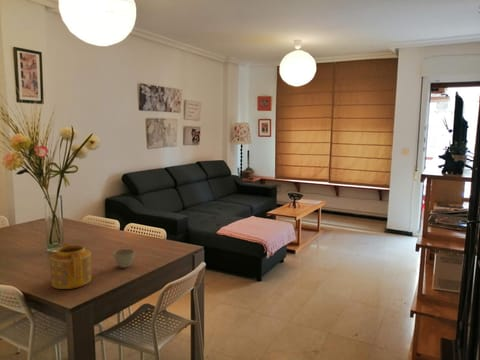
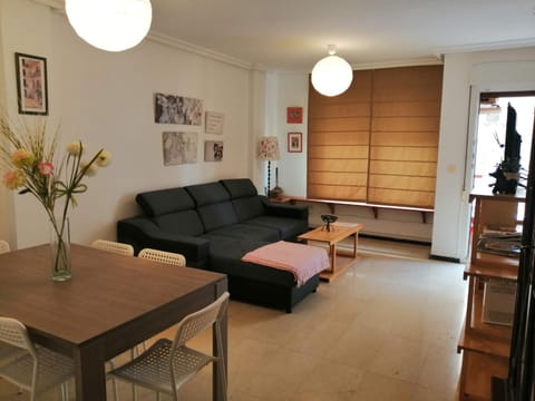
- flower pot [112,248,136,269]
- teapot [49,242,93,290]
